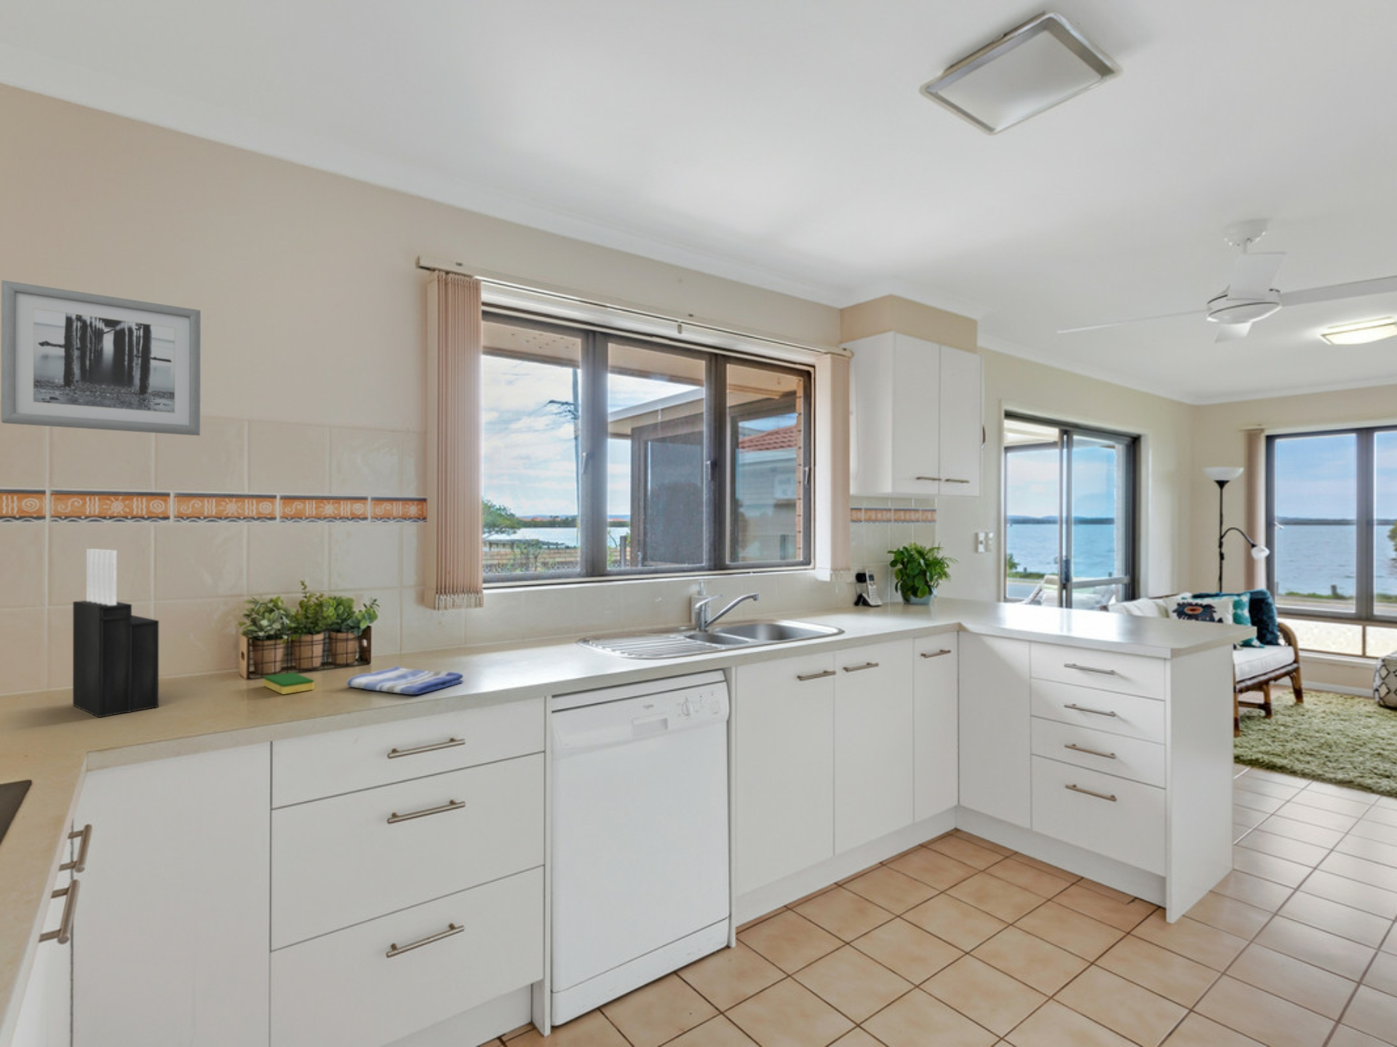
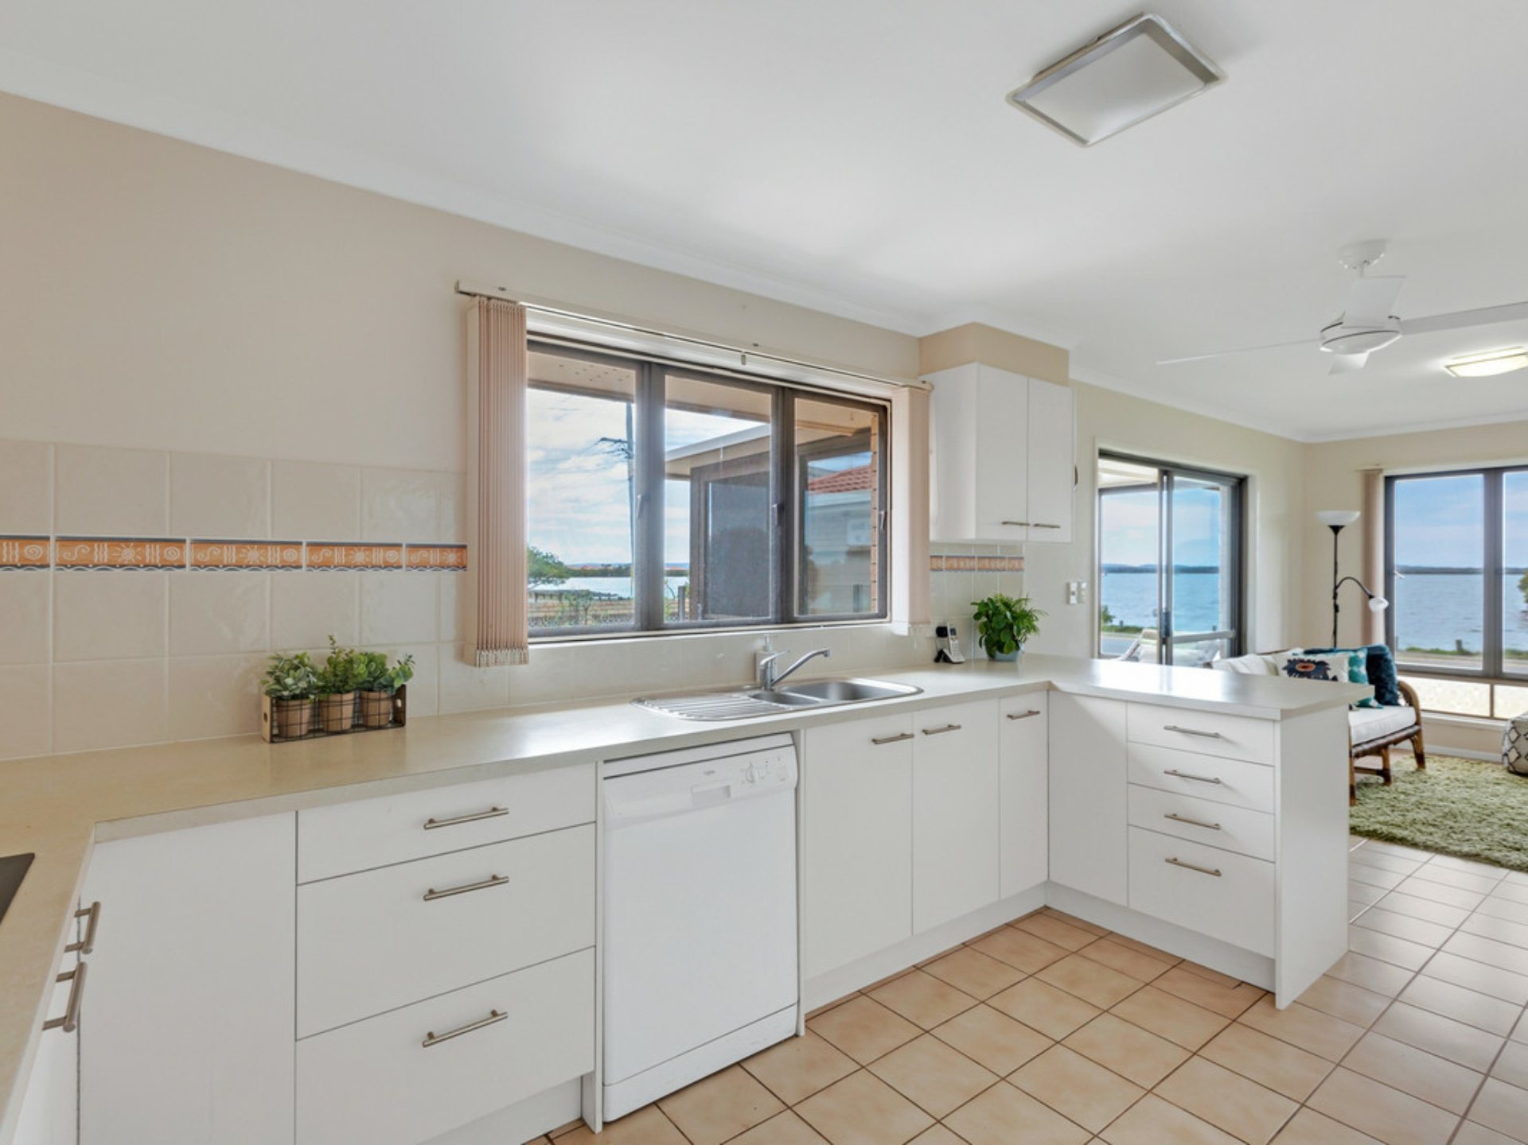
- dish towel [345,665,464,695]
- dish sponge [263,672,315,695]
- wall art [1,279,201,437]
- knife block [72,548,160,718]
